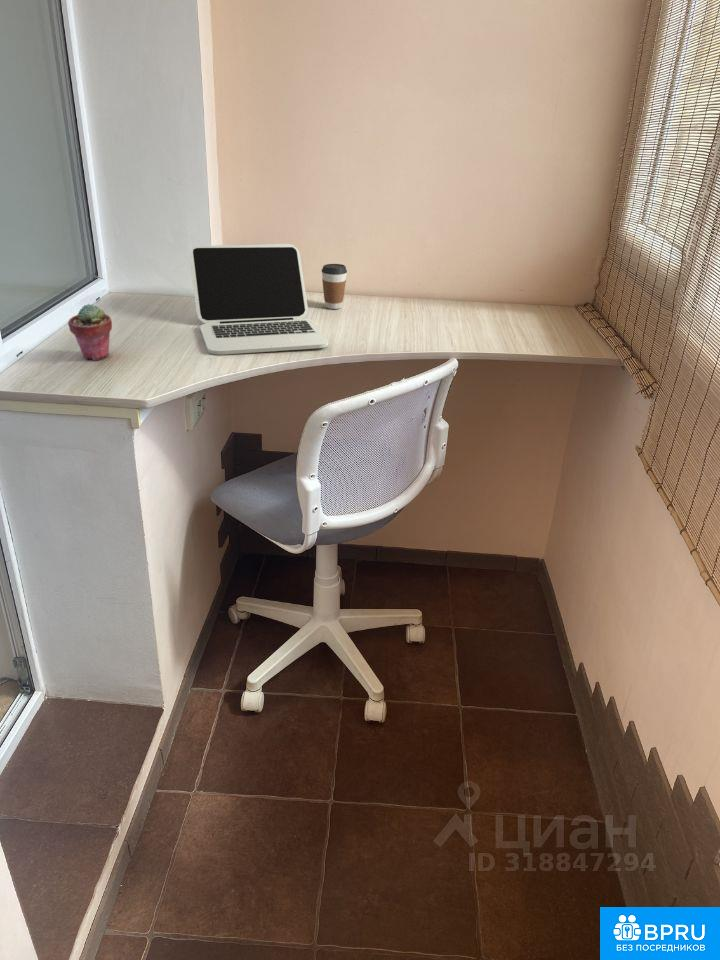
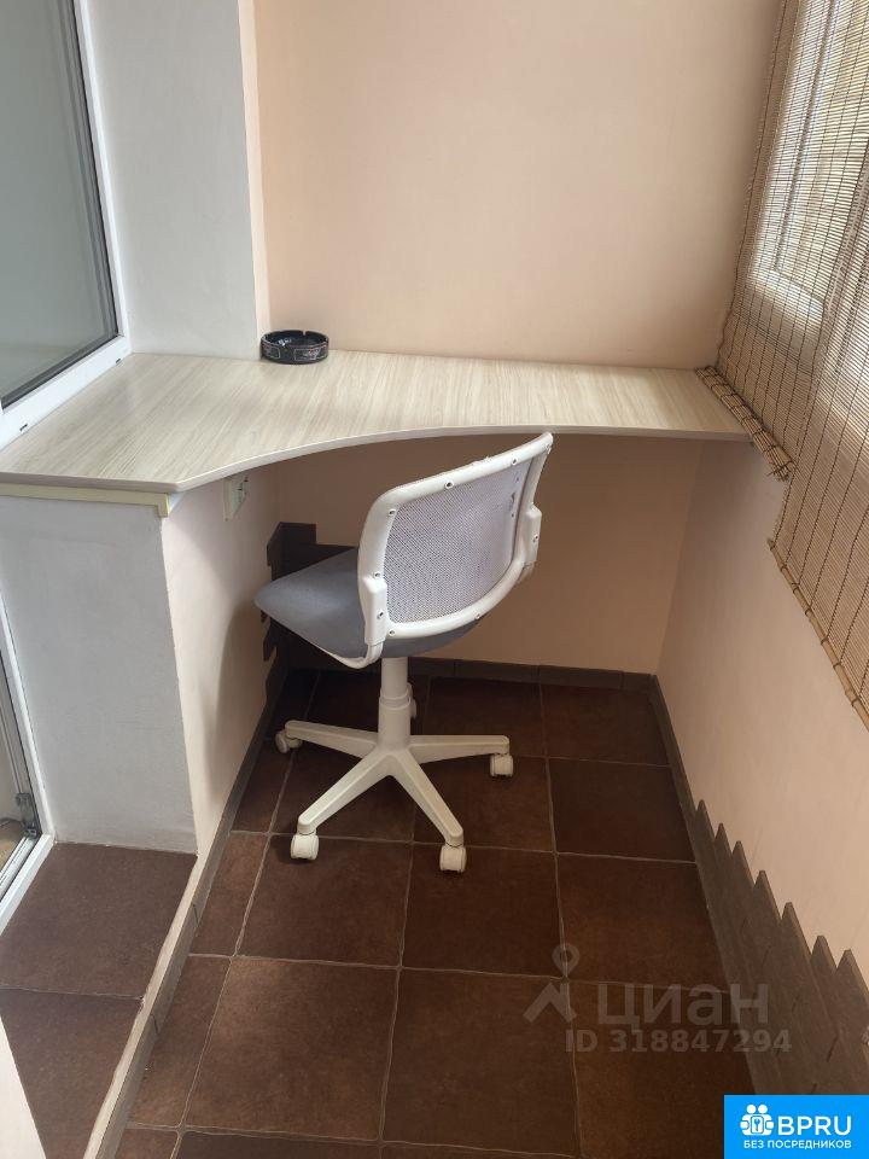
- potted succulent [67,303,113,361]
- coffee cup [321,263,348,310]
- laptop [188,243,329,356]
